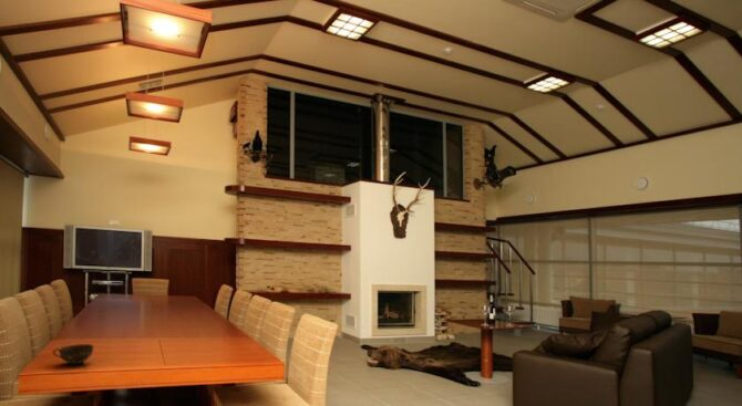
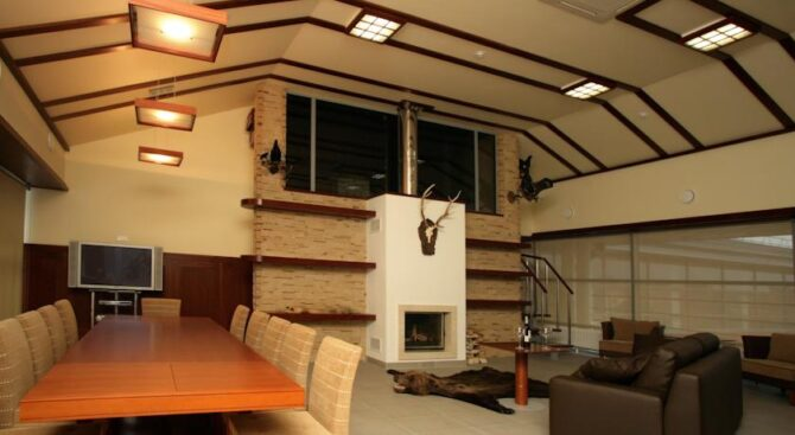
- cup [52,343,94,365]
